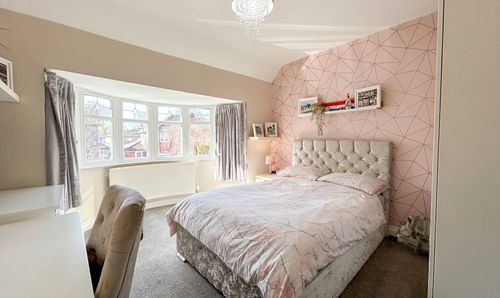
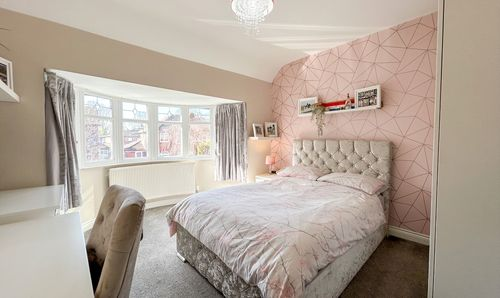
- backpack [393,213,431,255]
